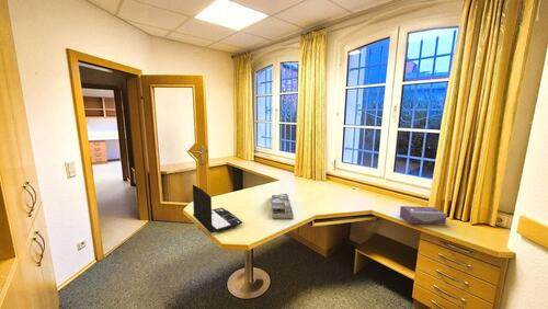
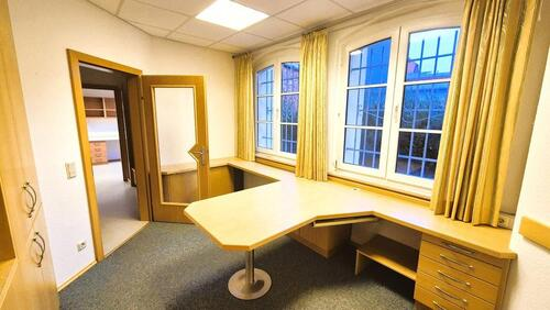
- laptop [192,184,243,234]
- tissue box [399,205,447,226]
- desk organizer [271,193,295,219]
